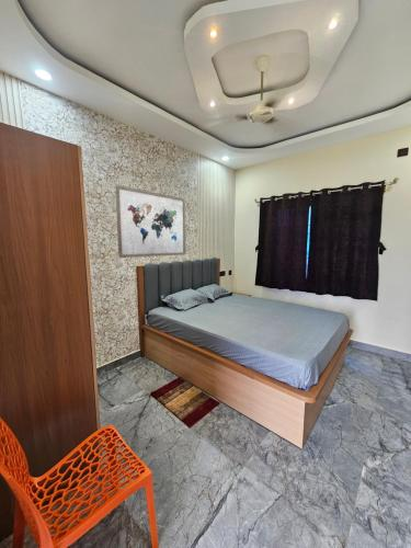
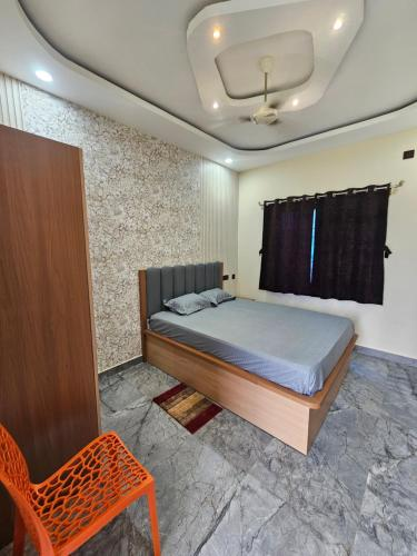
- wall art [114,184,187,259]
